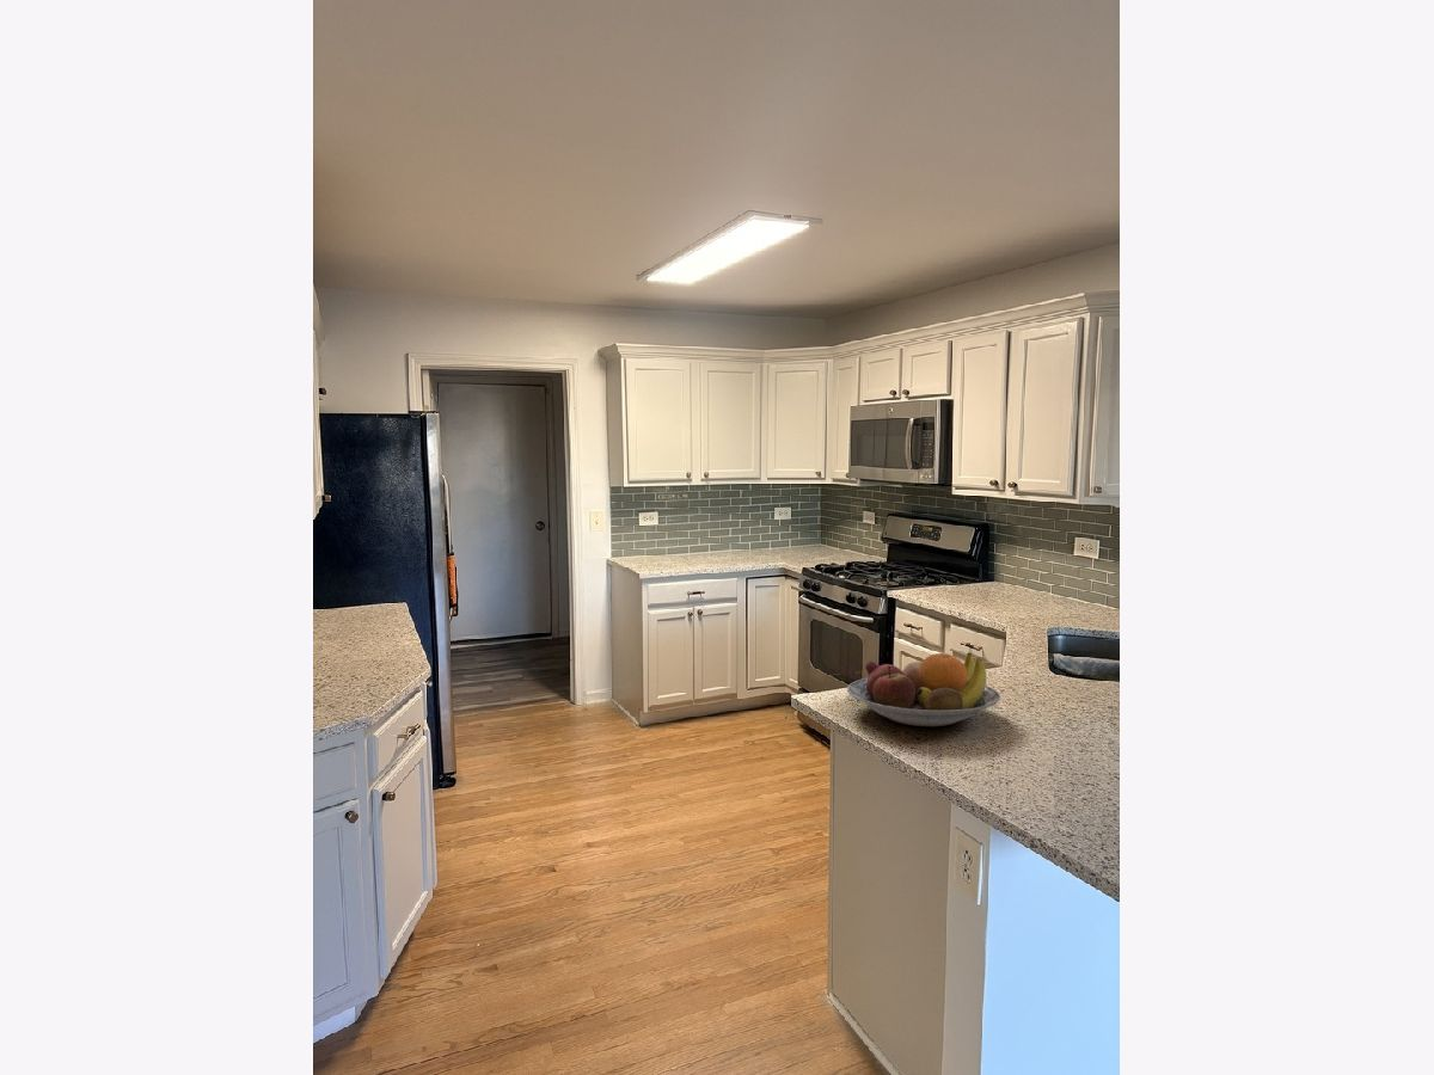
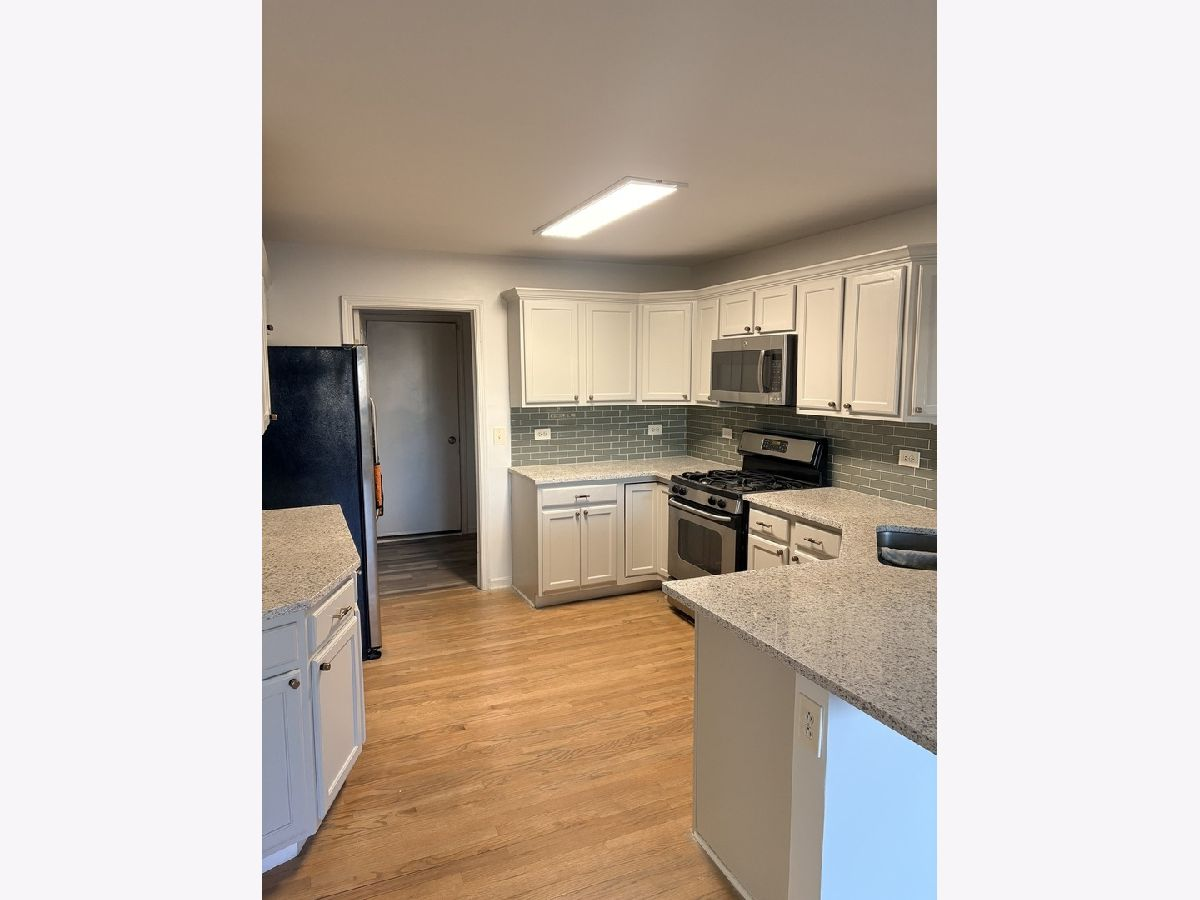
- fruit bowl [846,651,1001,727]
